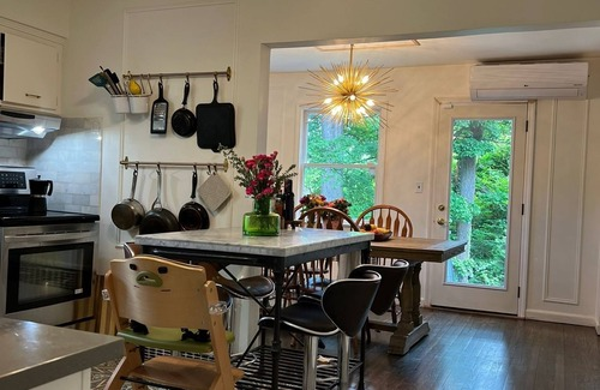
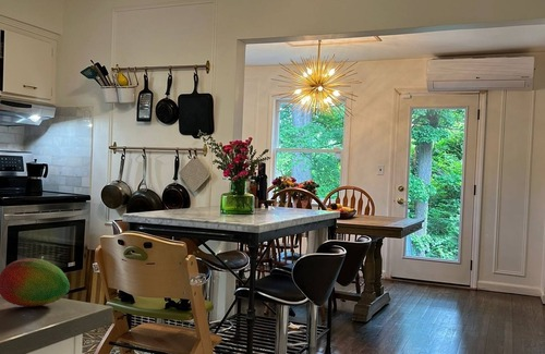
+ fruit [0,257,71,307]
